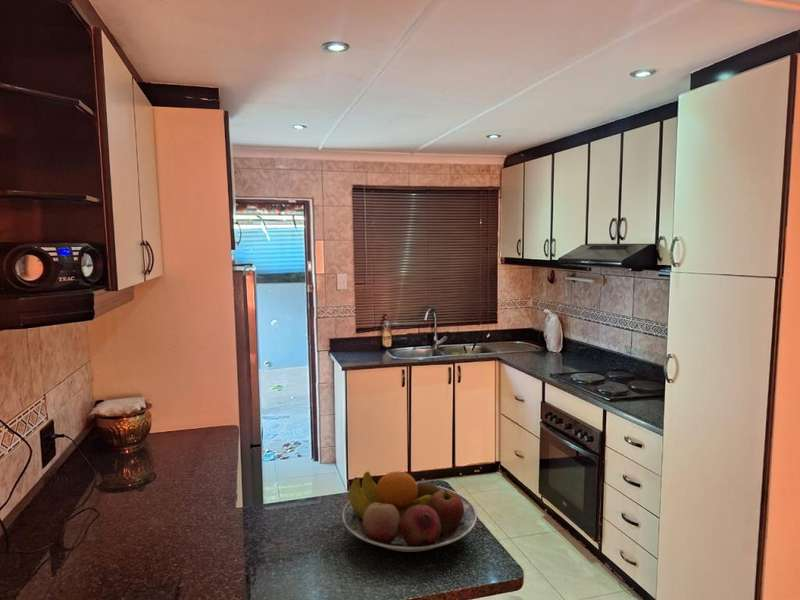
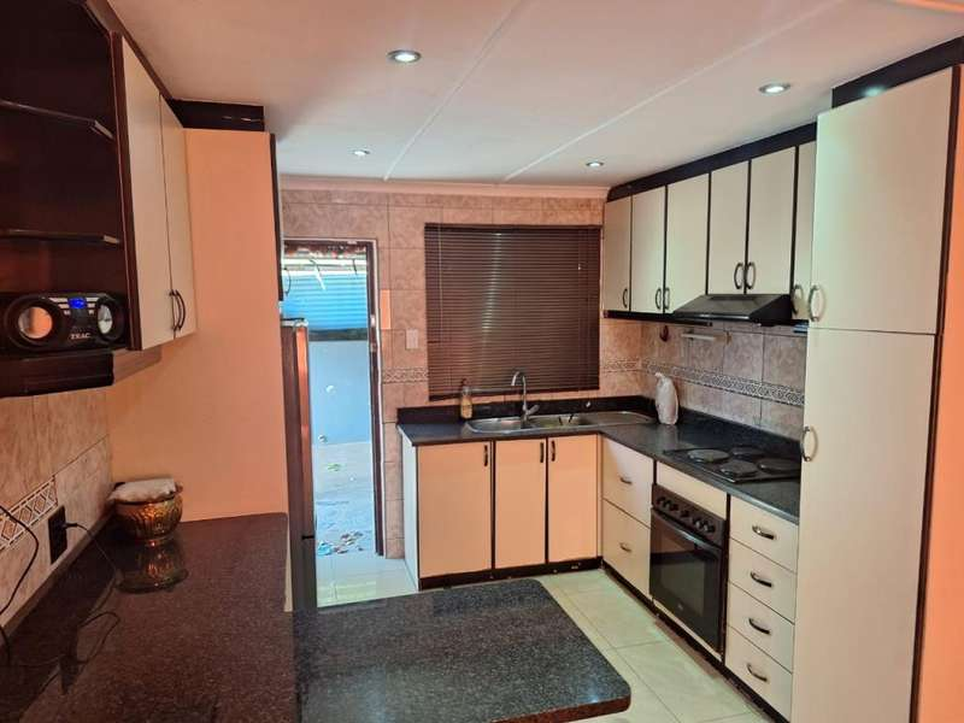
- fruit bowl [341,470,478,553]
